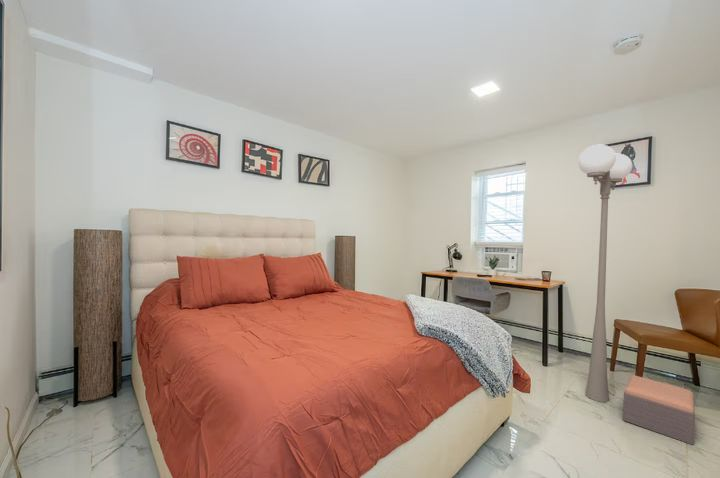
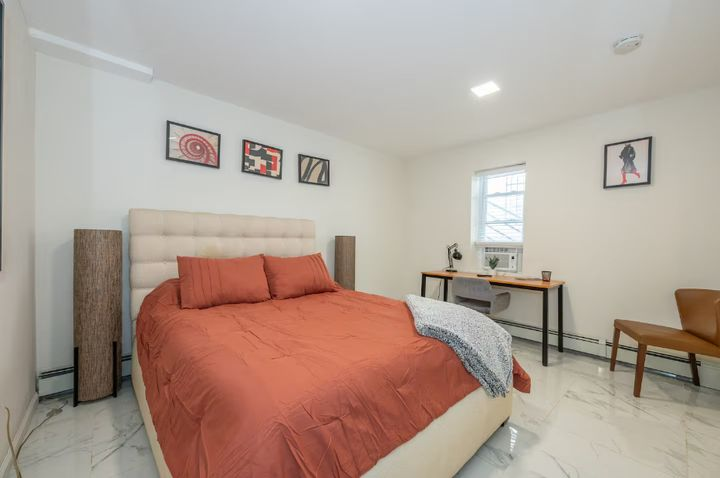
- floor lamp [577,144,633,403]
- footstool [622,374,696,446]
